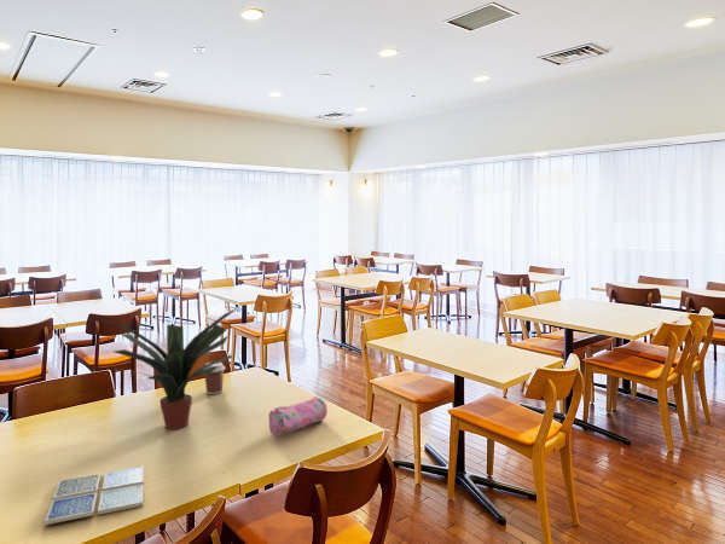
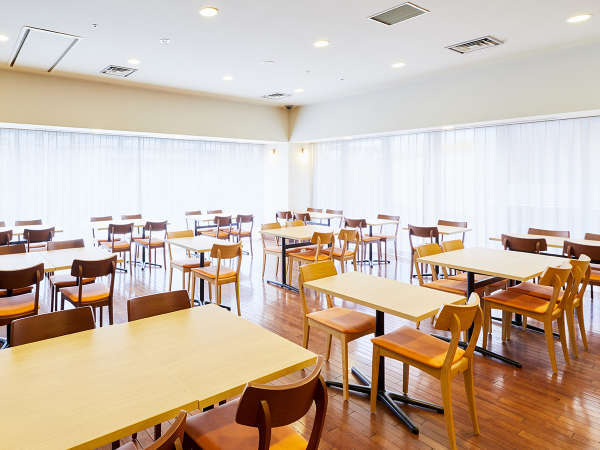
- potted plant [114,307,238,430]
- coffee cup [203,361,226,395]
- drink coaster [44,465,145,526]
- pencil case [268,395,329,436]
